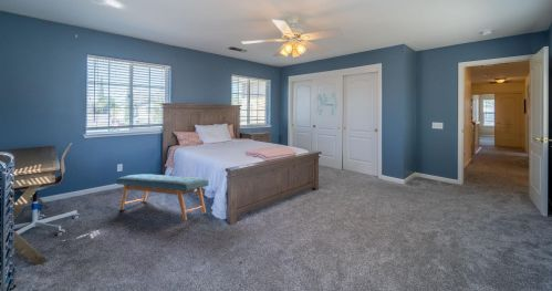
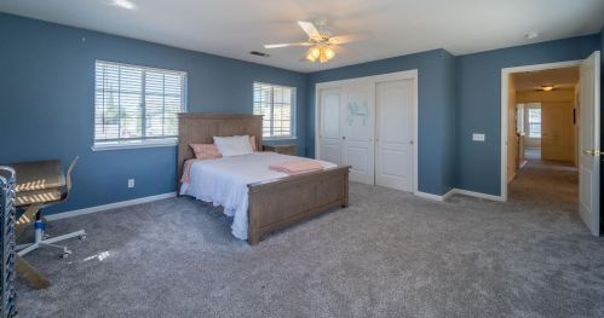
- bench [115,173,210,221]
